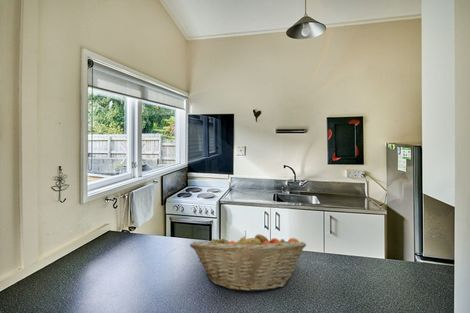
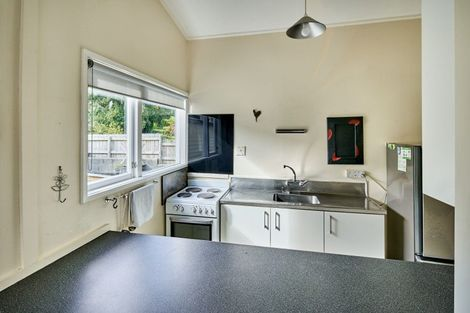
- fruit basket [189,230,307,293]
